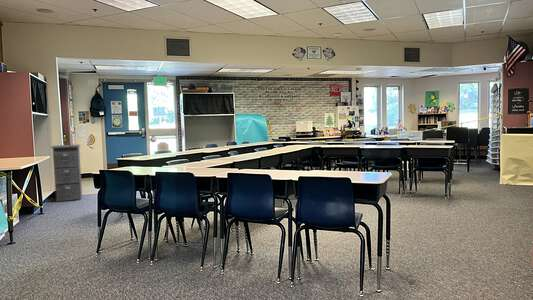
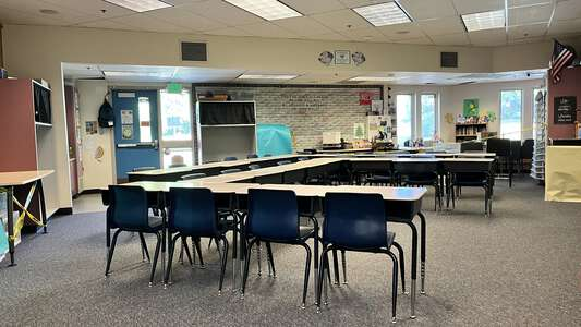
- filing cabinet [50,144,83,203]
